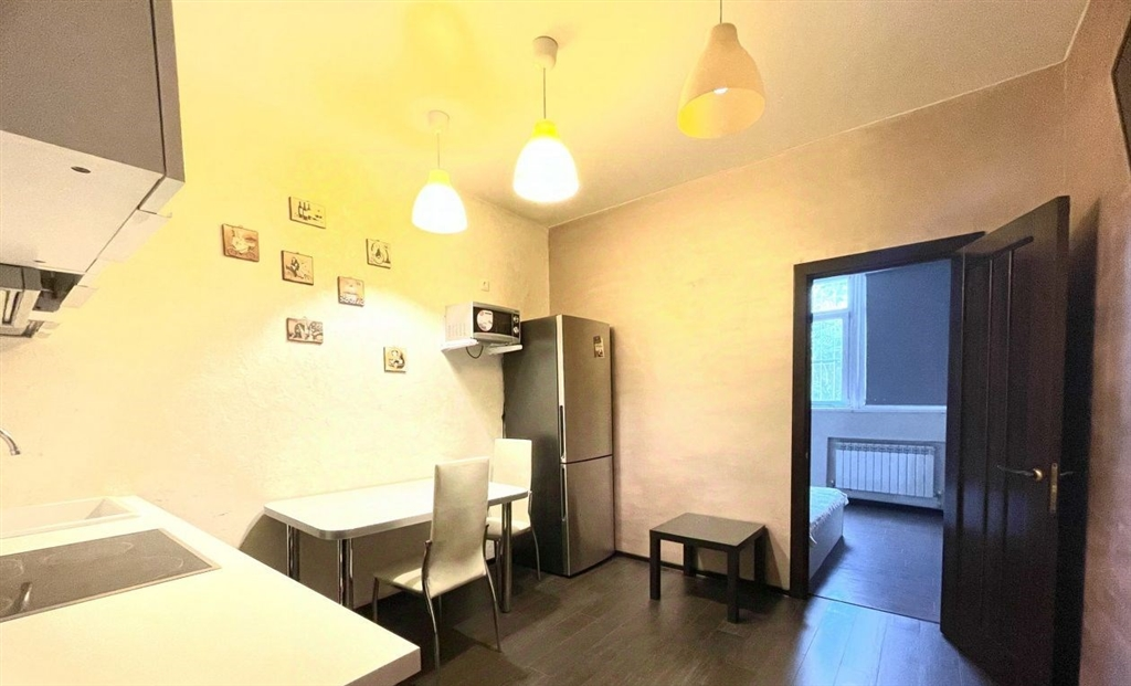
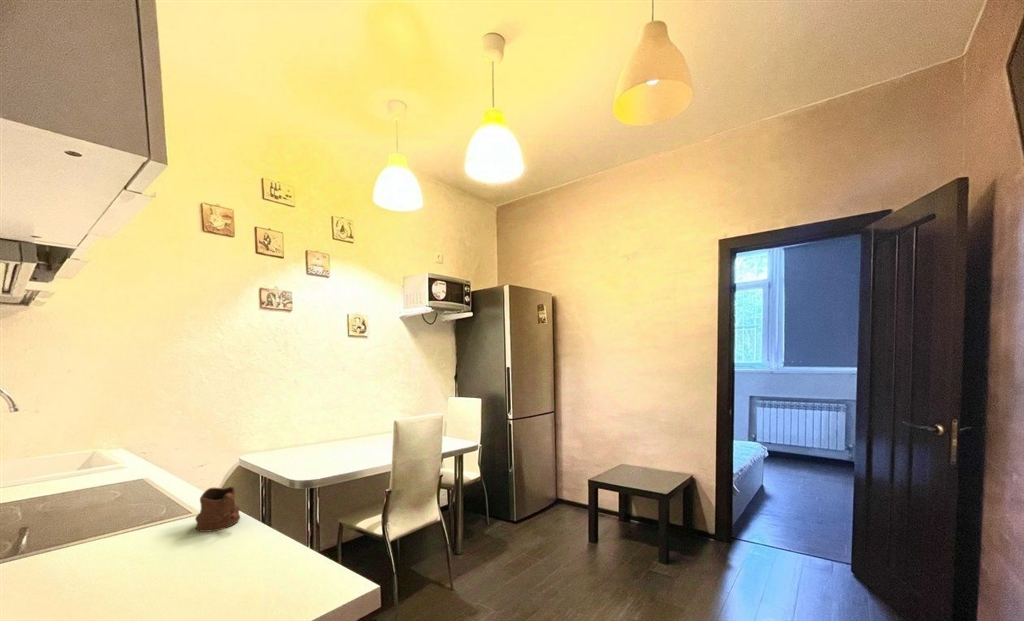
+ mug [194,486,241,533]
